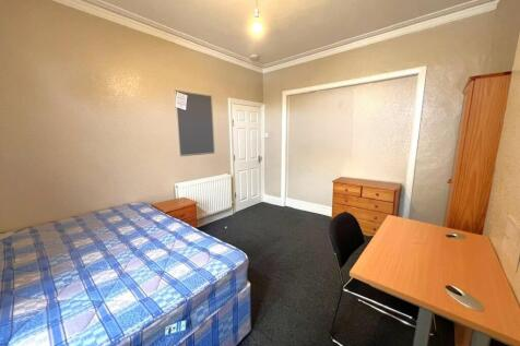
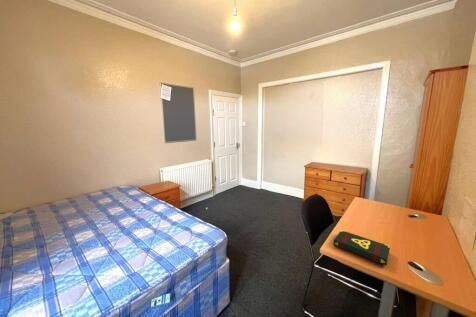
+ book [332,229,391,266]
